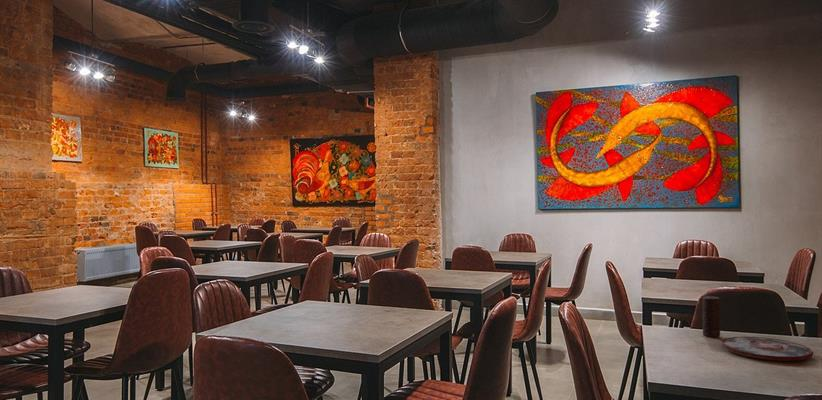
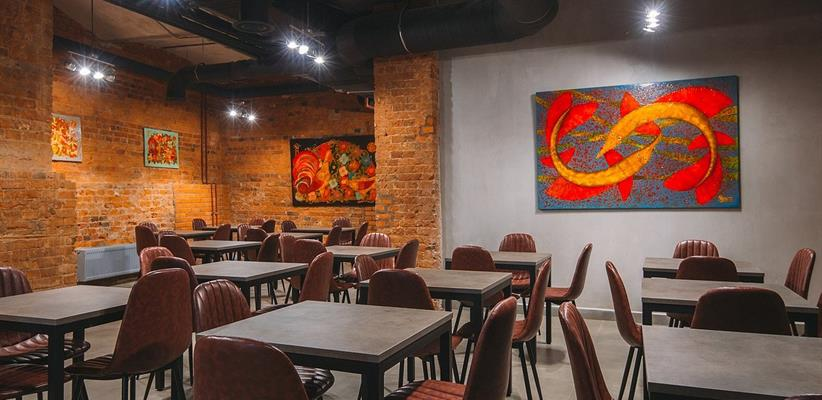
- plate [720,336,814,362]
- candle [702,295,721,338]
